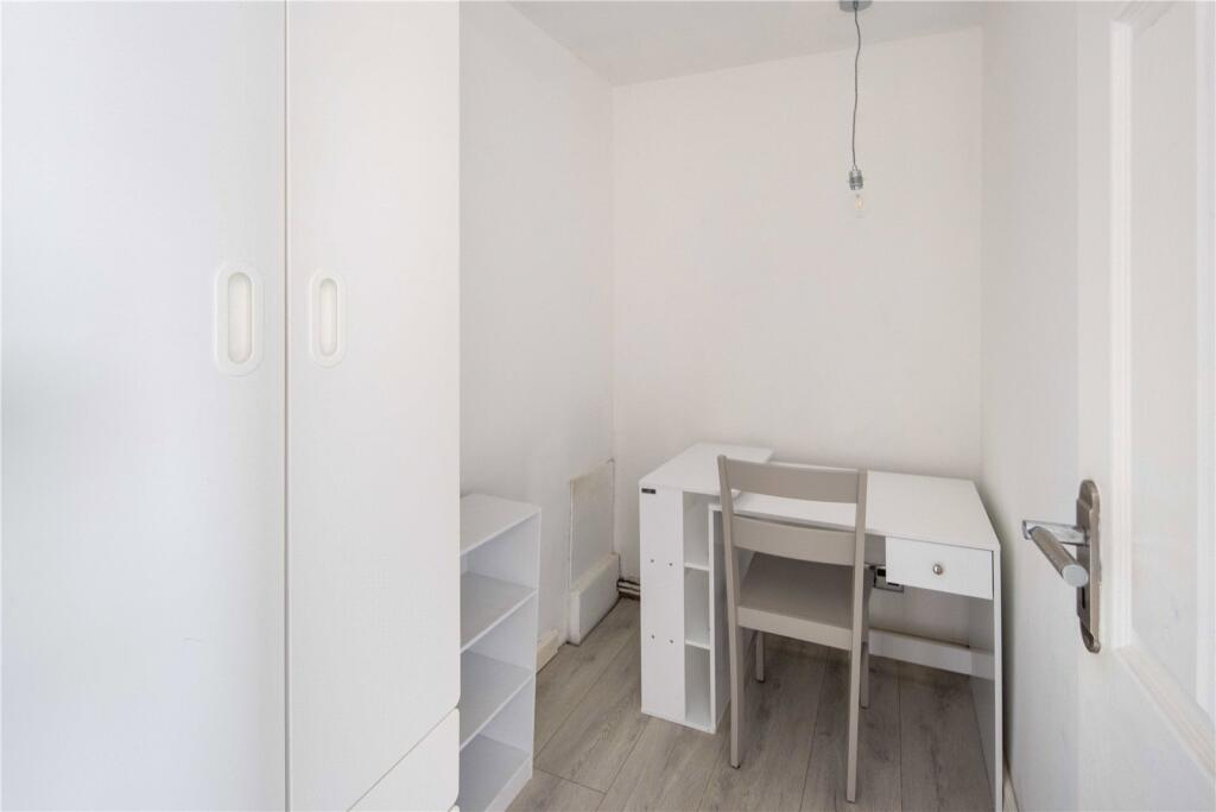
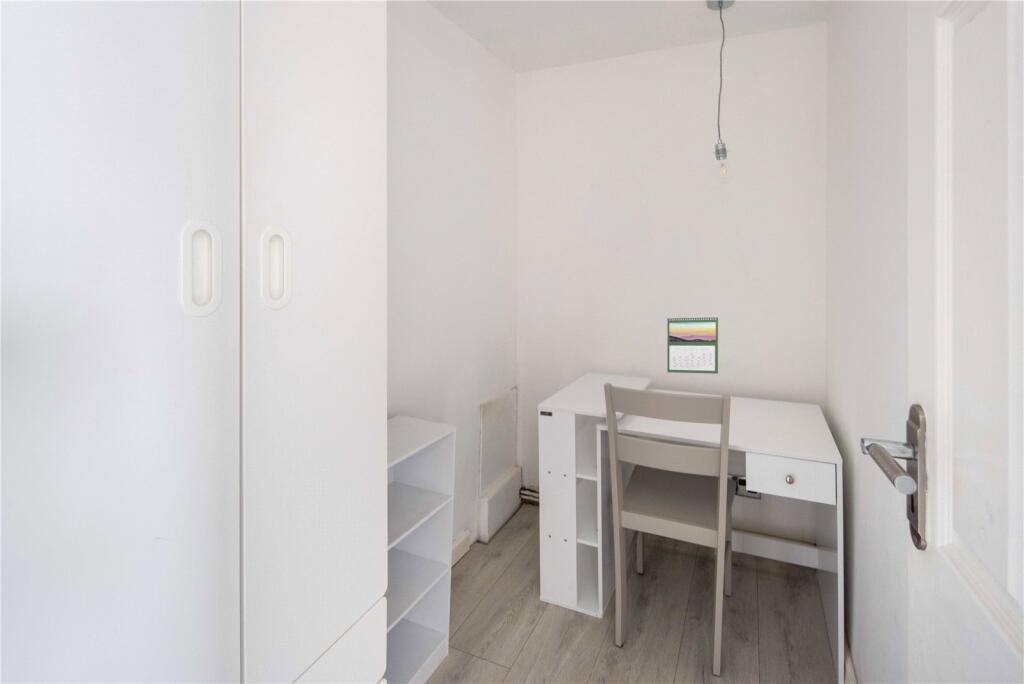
+ calendar [666,314,719,375]
